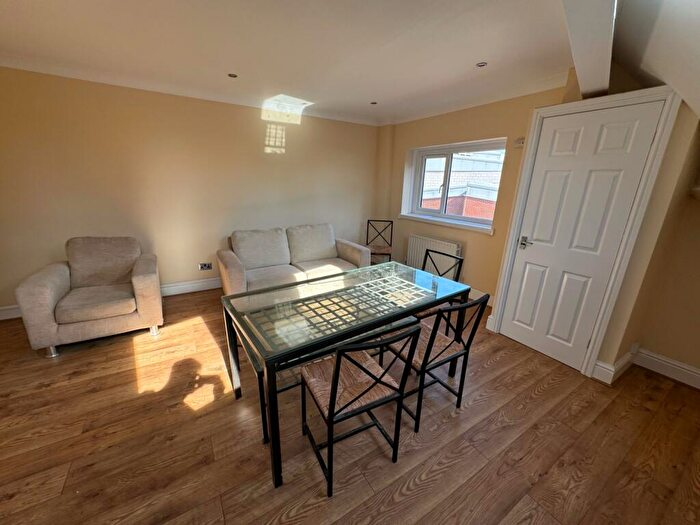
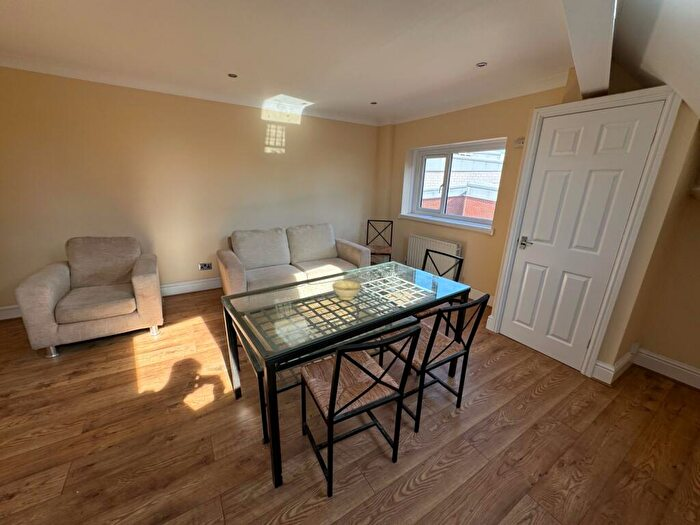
+ bowl [331,280,363,301]
